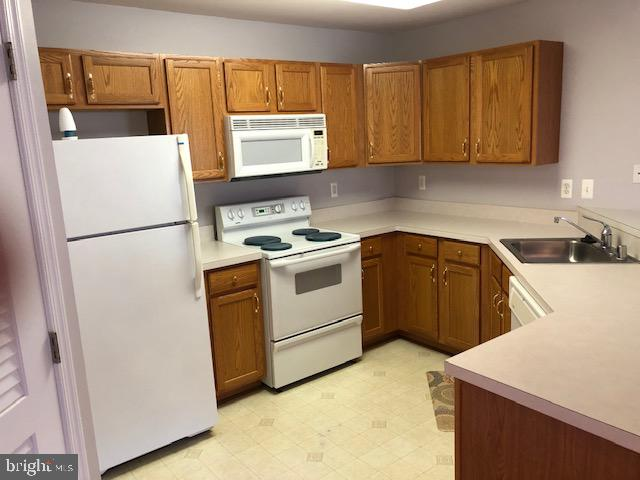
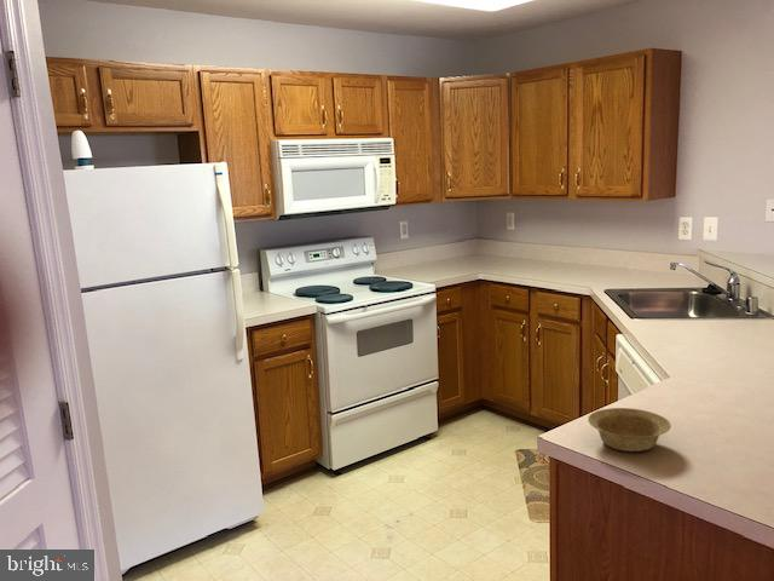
+ bowl [587,407,672,453]
